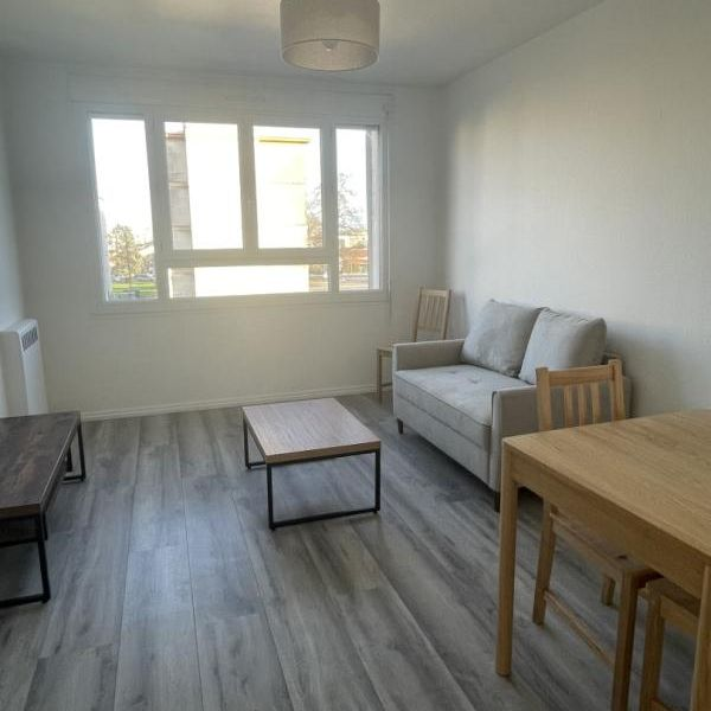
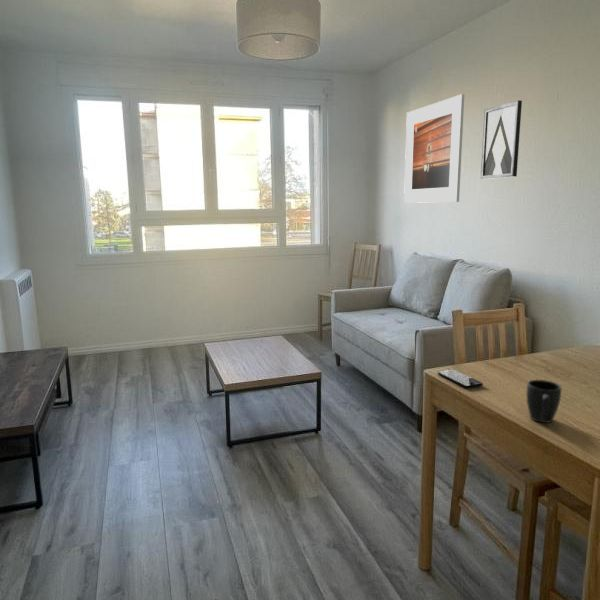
+ smartphone [437,368,484,389]
+ wall art [480,99,523,180]
+ mug [525,379,563,424]
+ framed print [403,93,465,204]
